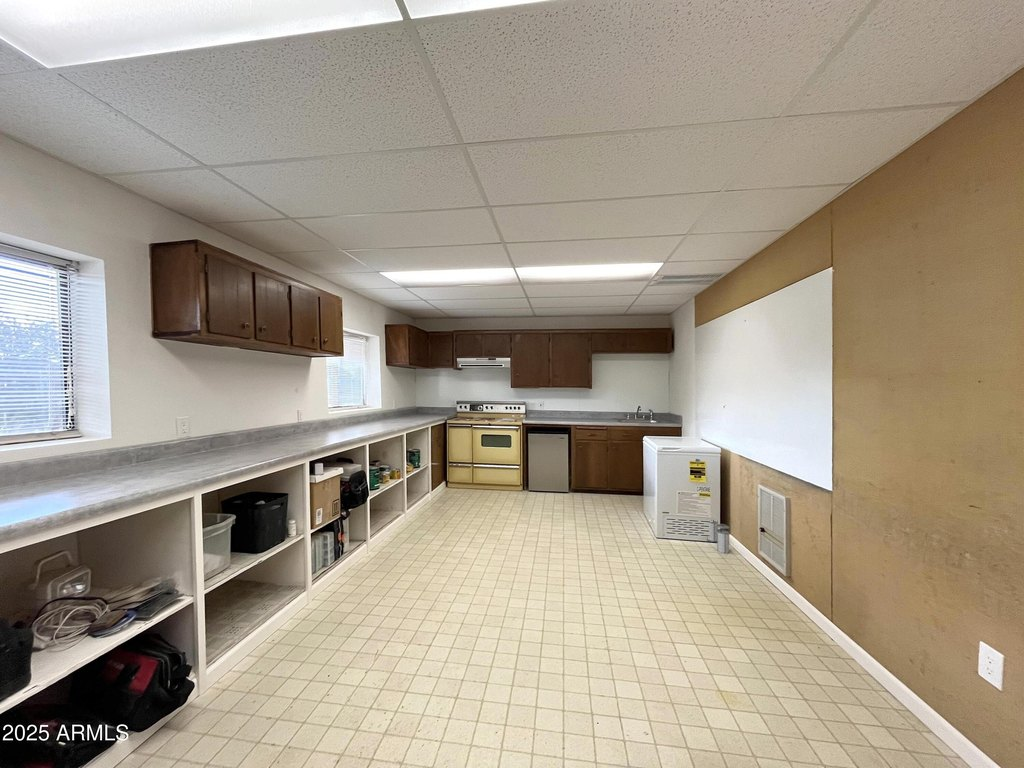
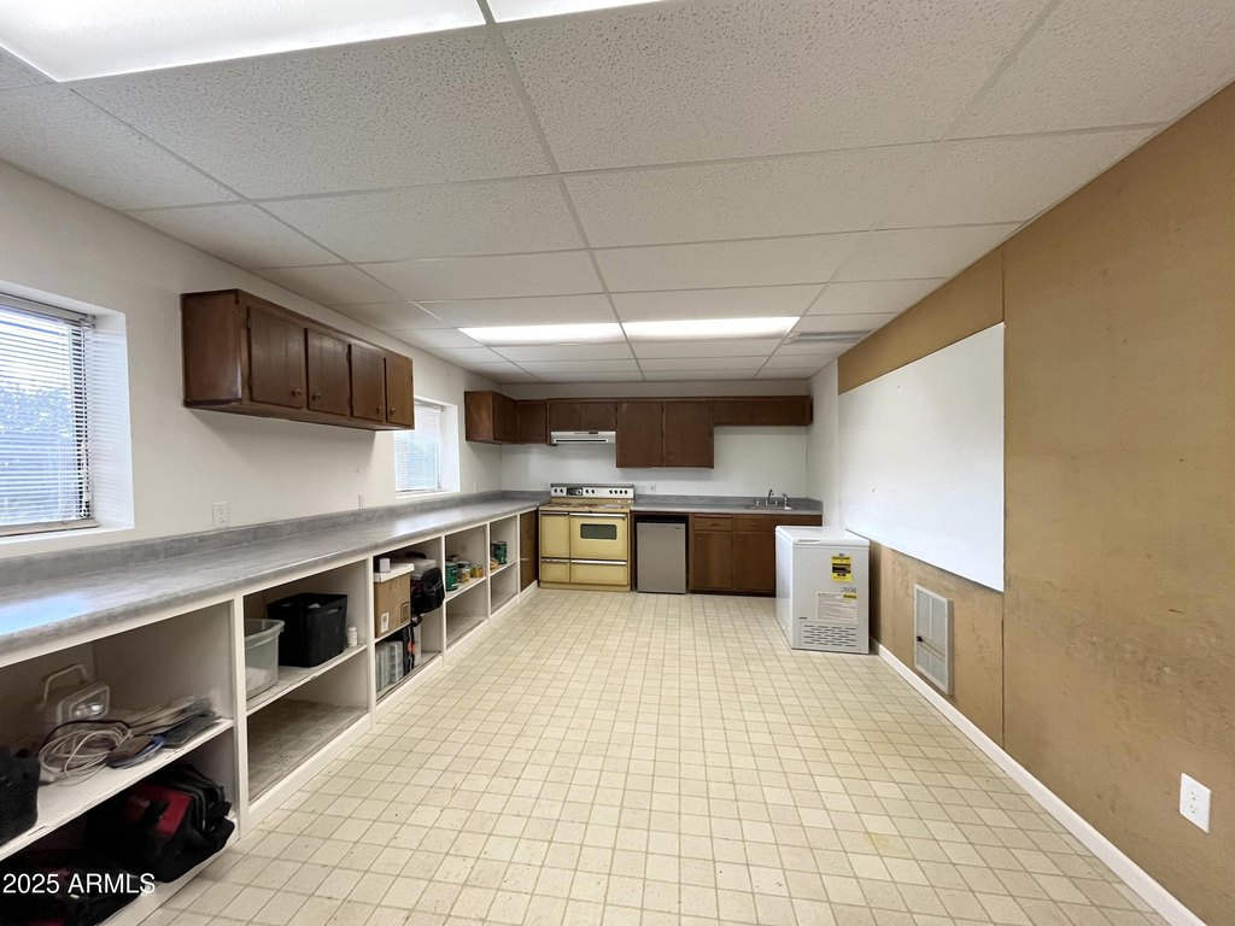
- trash can [706,519,730,554]
